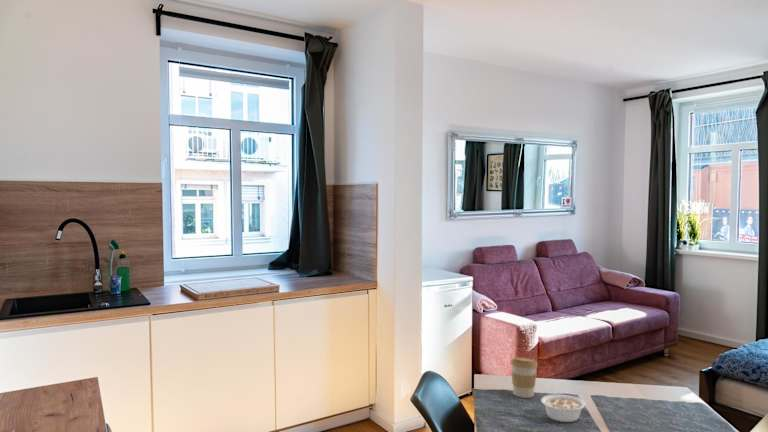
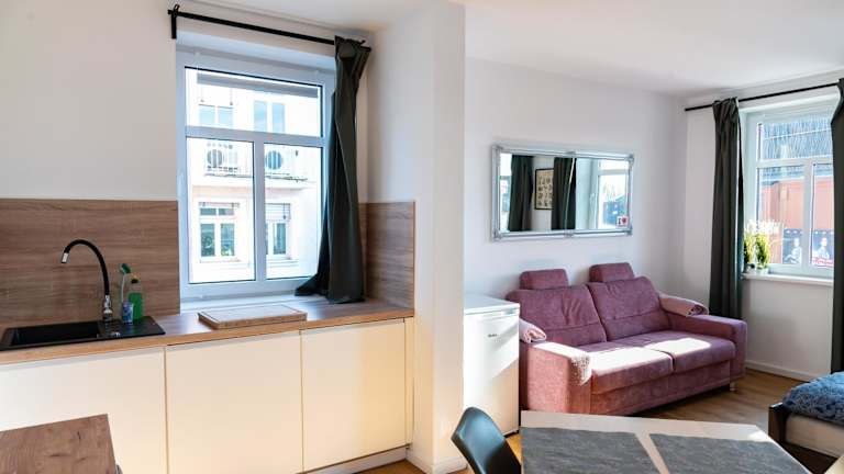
- coffee cup [509,356,539,399]
- legume [540,394,596,423]
